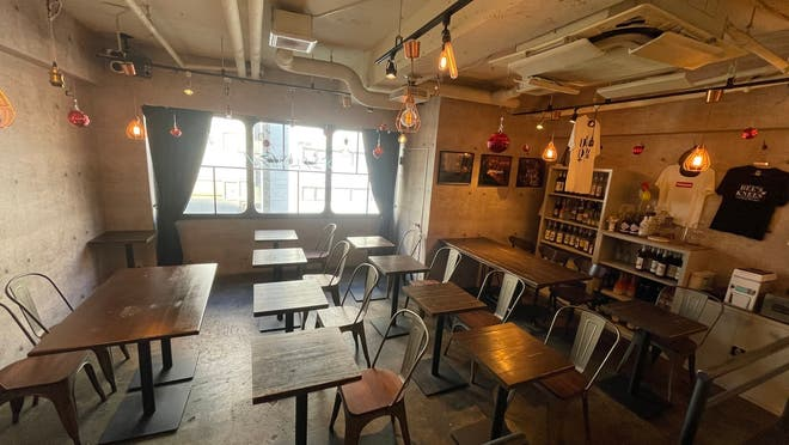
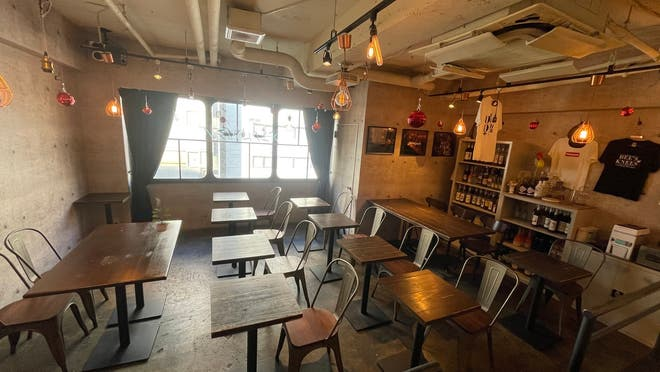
+ plant [148,197,172,232]
